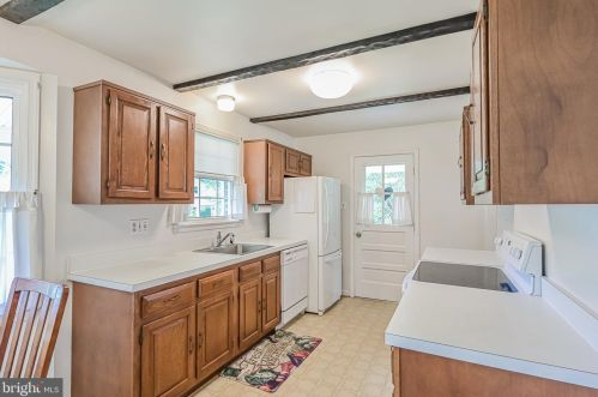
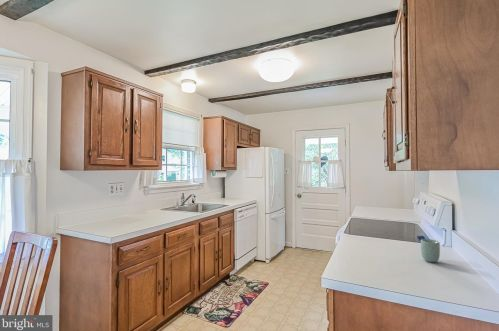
+ cup [420,238,441,263]
